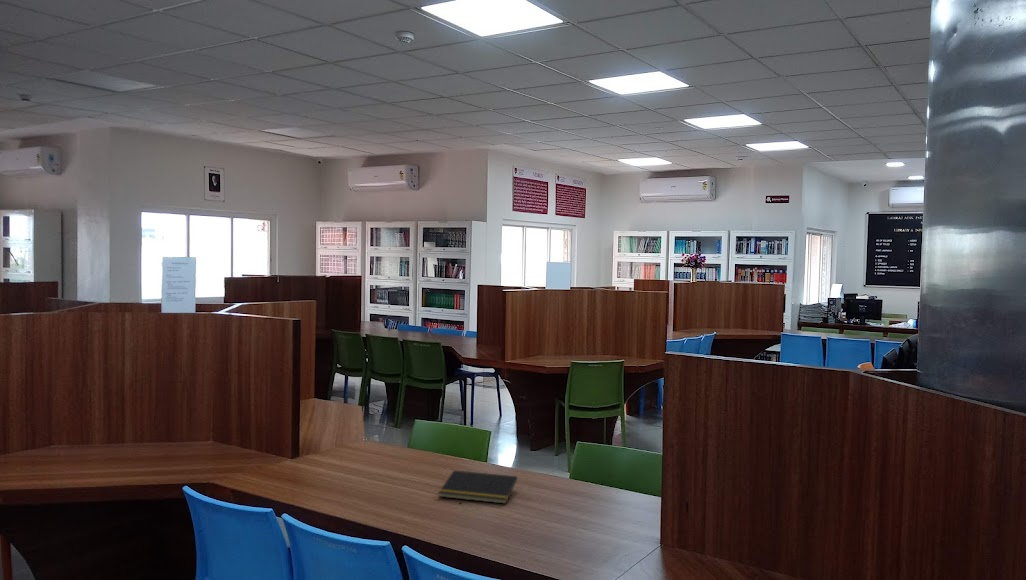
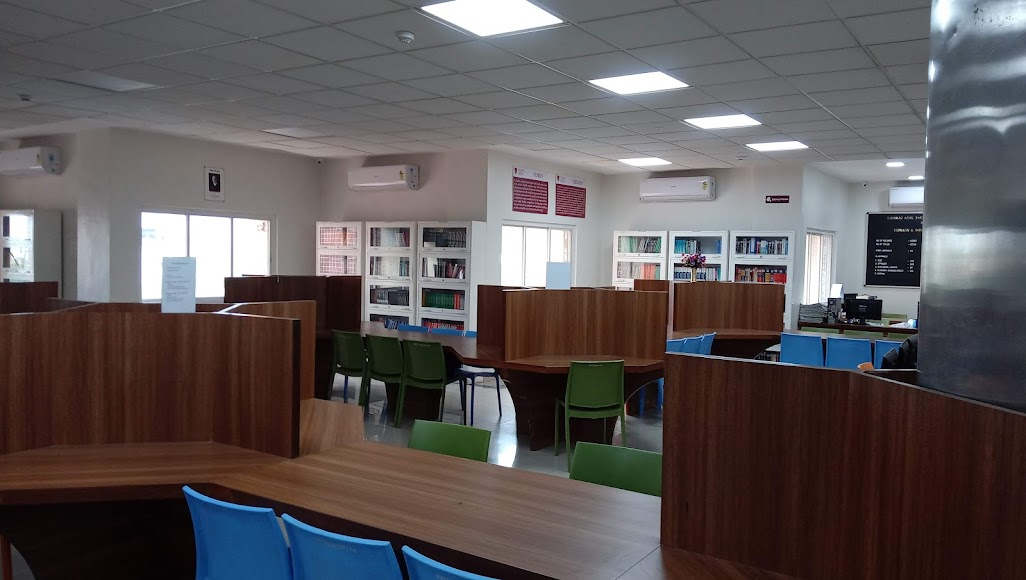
- notepad [438,469,518,505]
